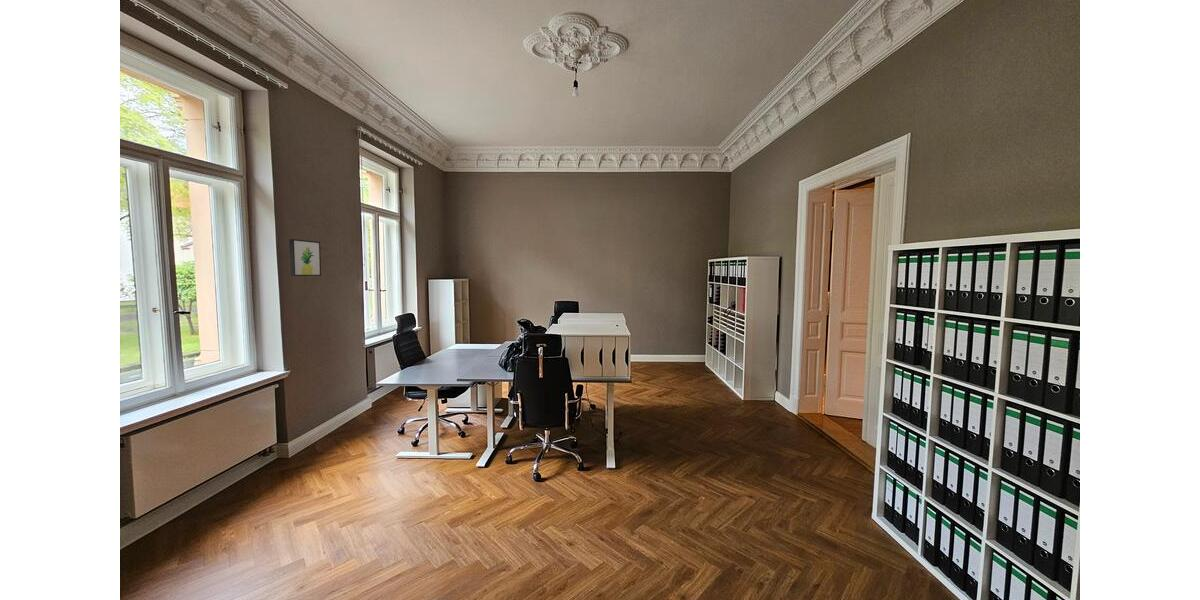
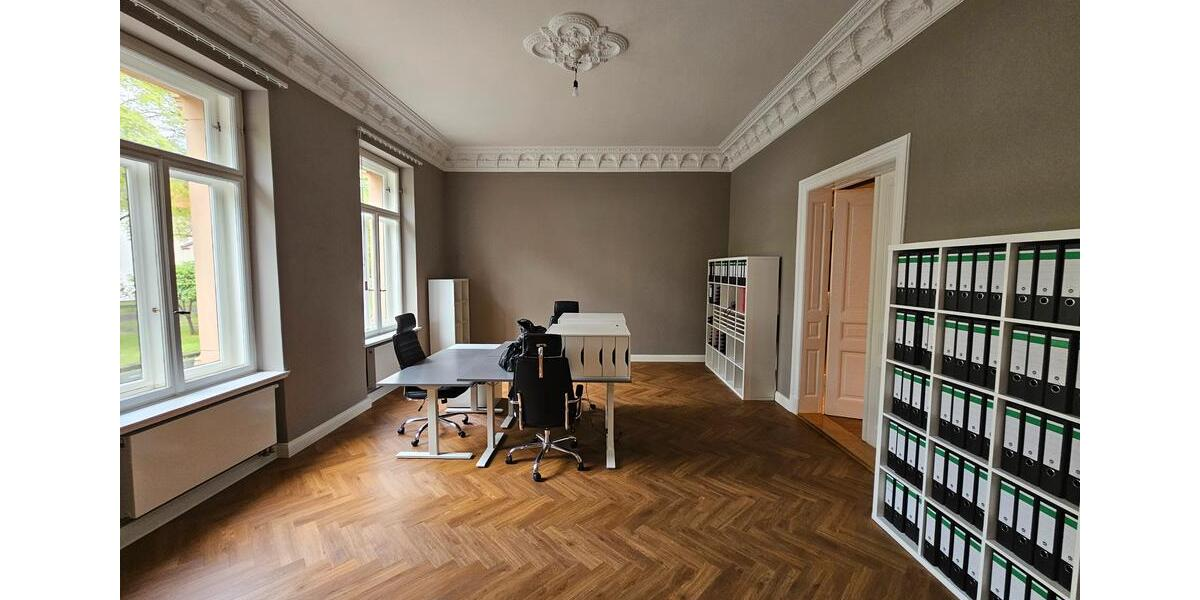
- wall art [288,238,322,277]
